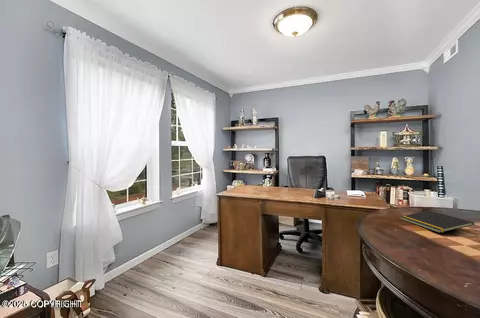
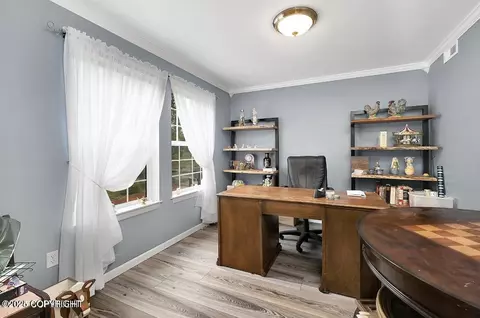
- notepad [400,210,475,234]
